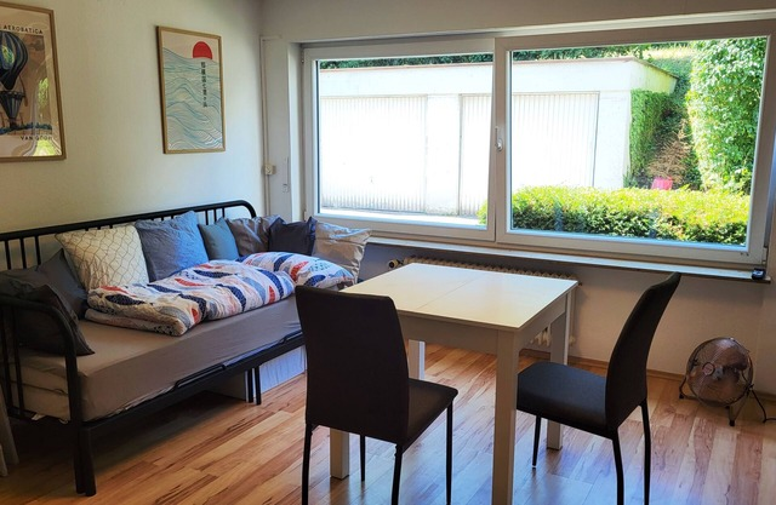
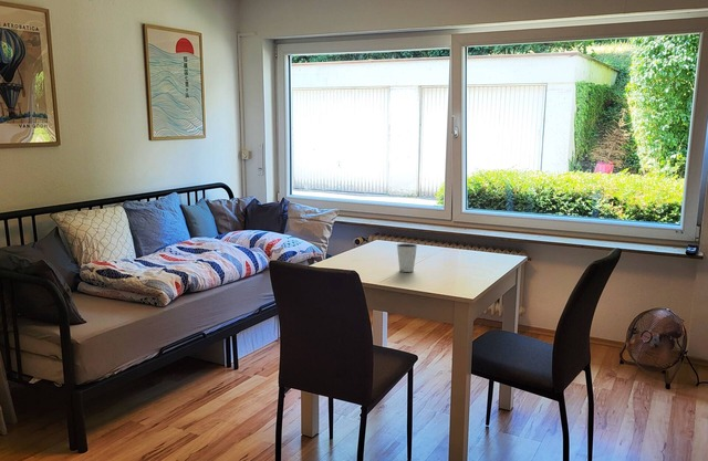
+ dixie cup [396,242,418,273]
